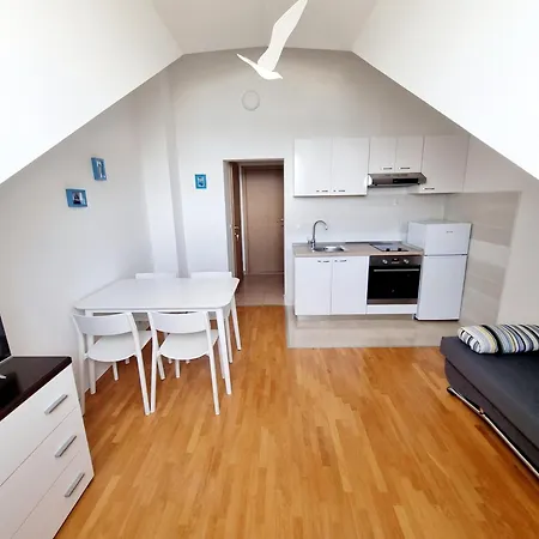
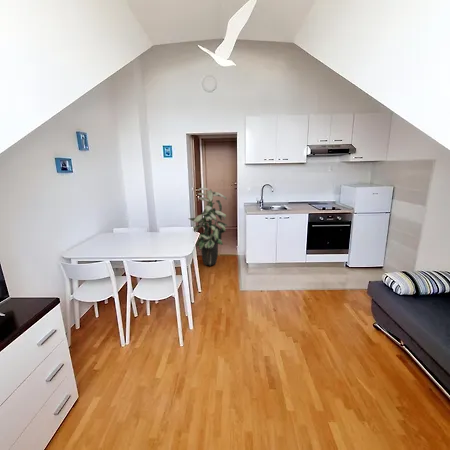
+ indoor plant [188,187,228,266]
